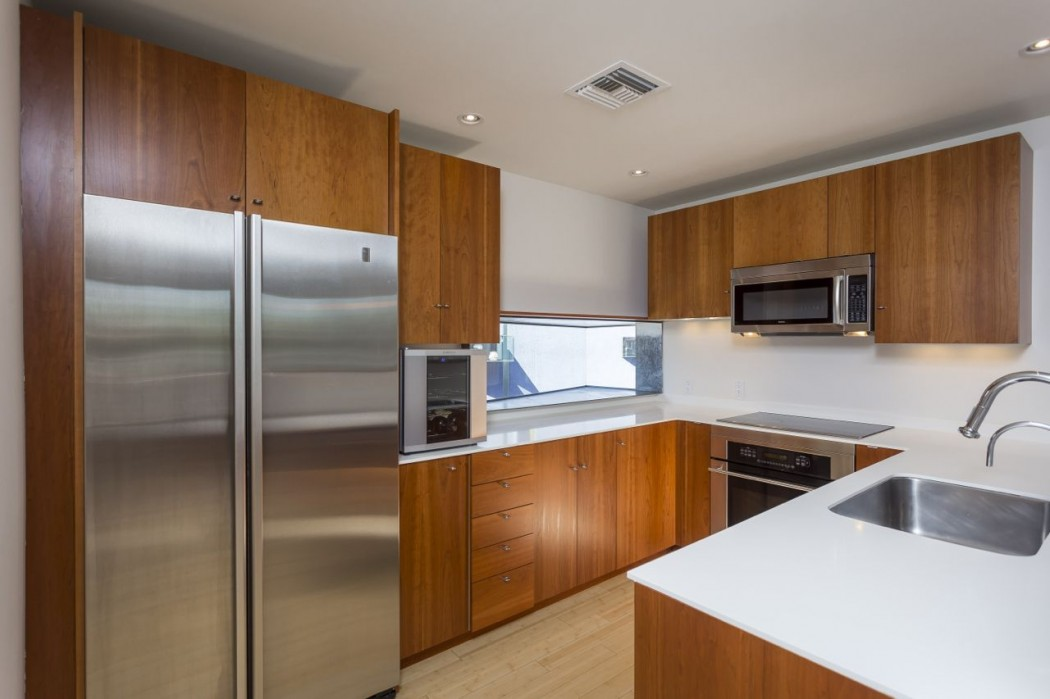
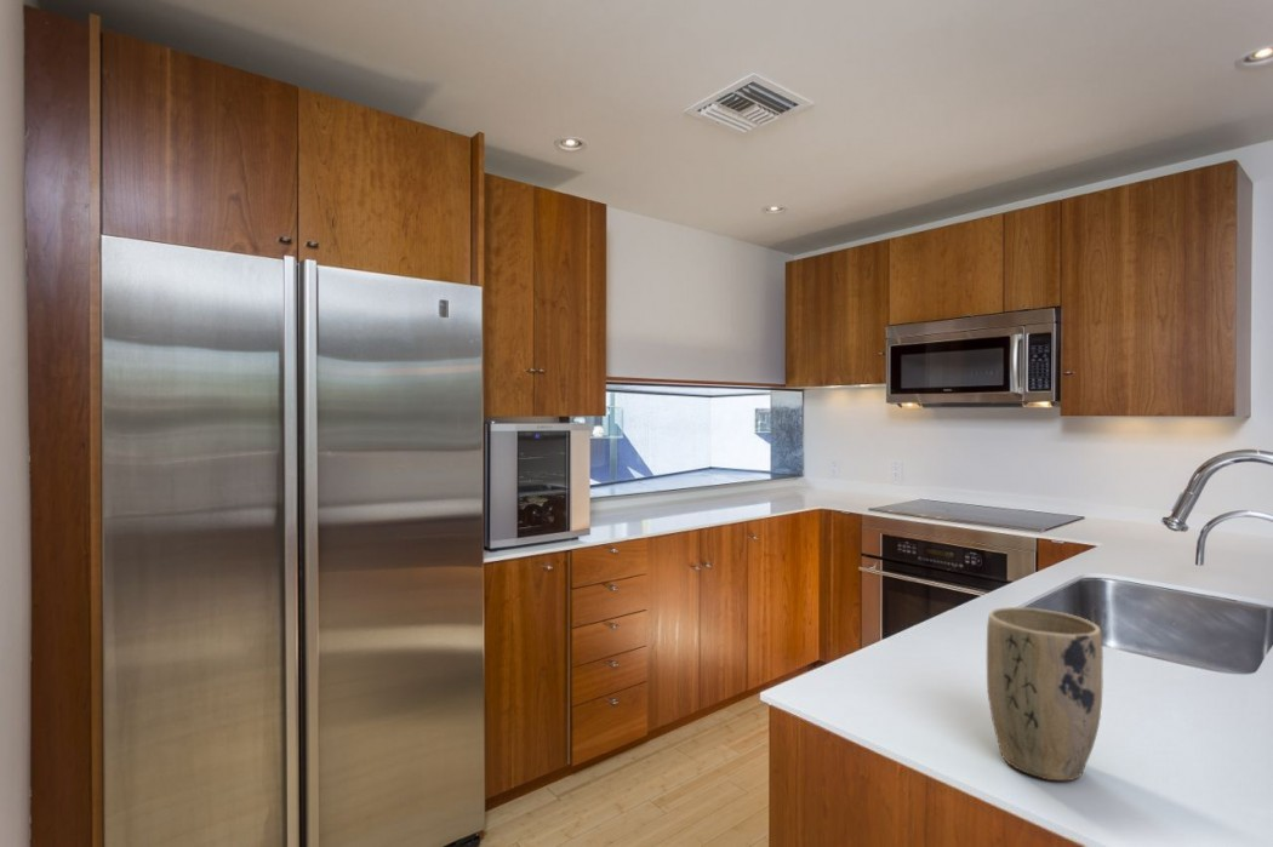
+ plant pot [986,606,1104,782]
